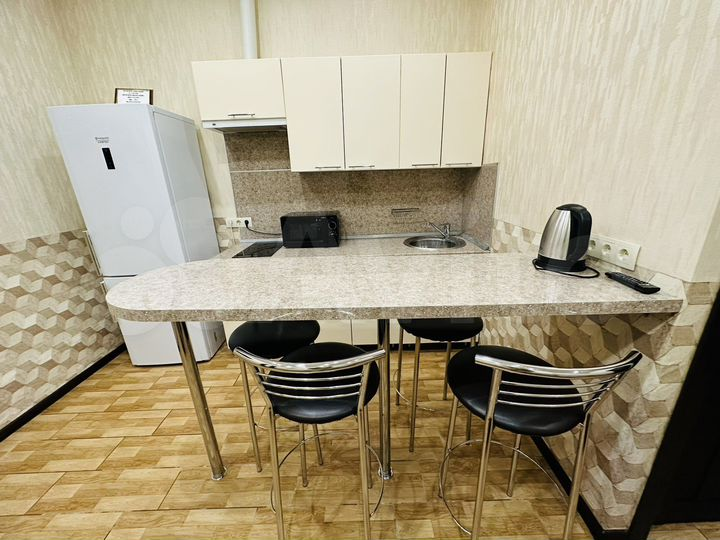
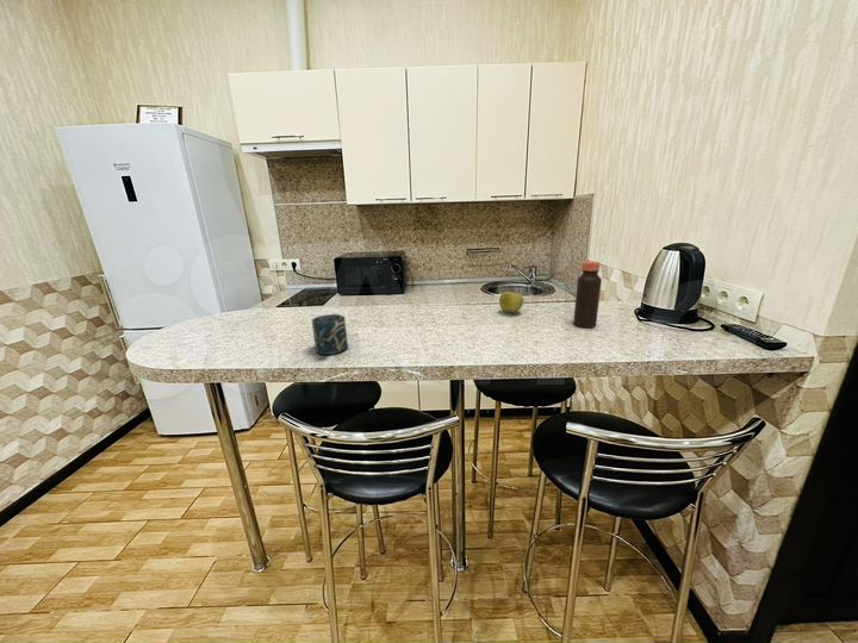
+ cup [311,313,349,356]
+ bottle [572,261,603,329]
+ apple [498,291,524,314]
